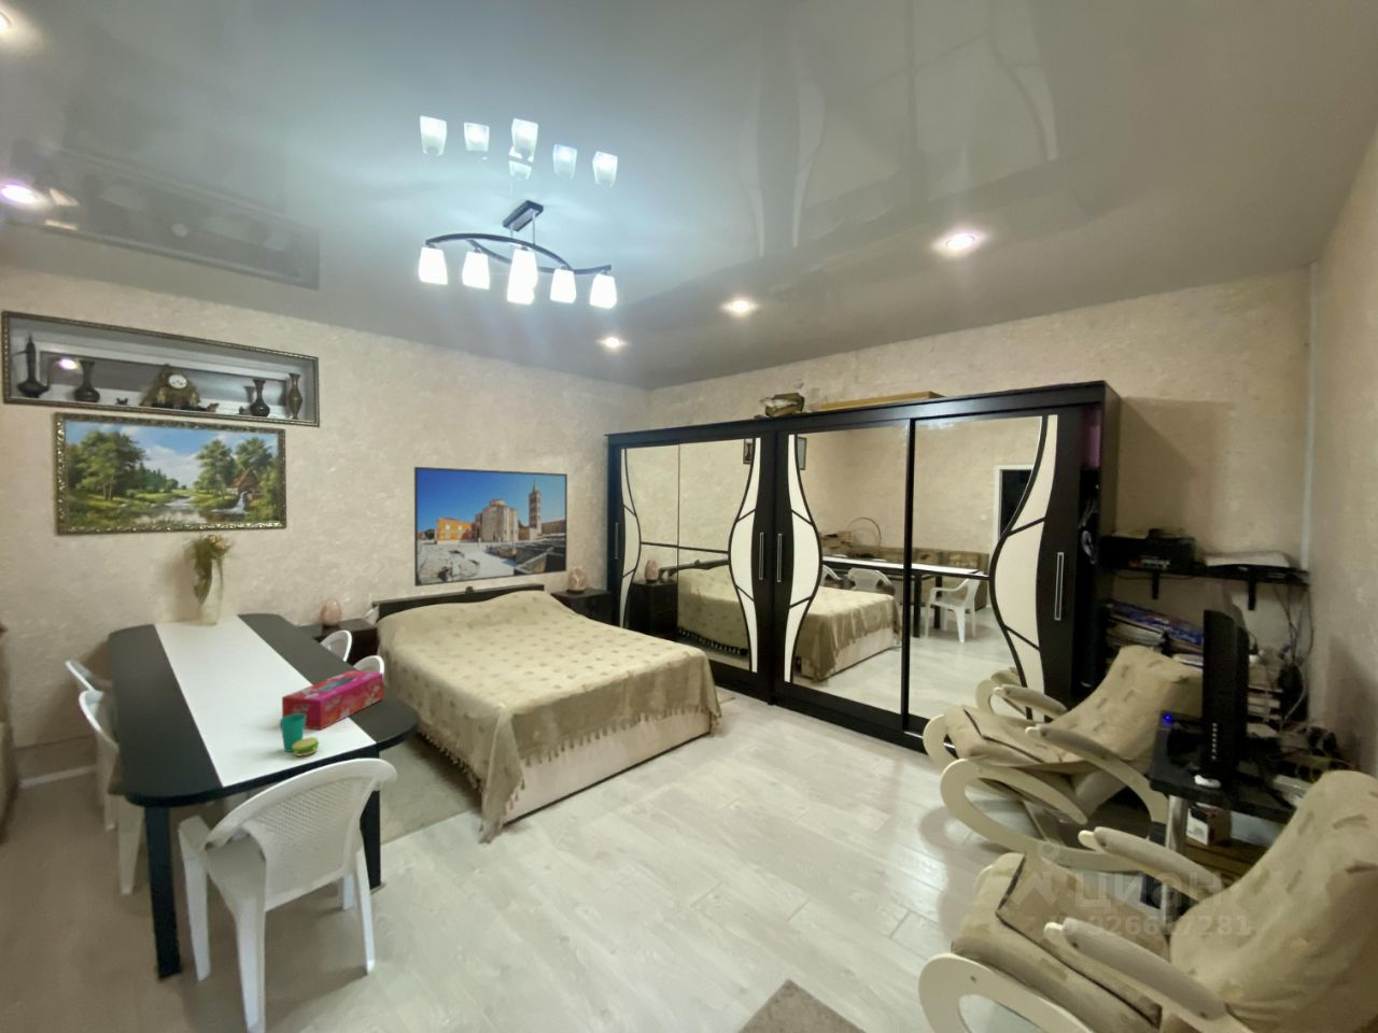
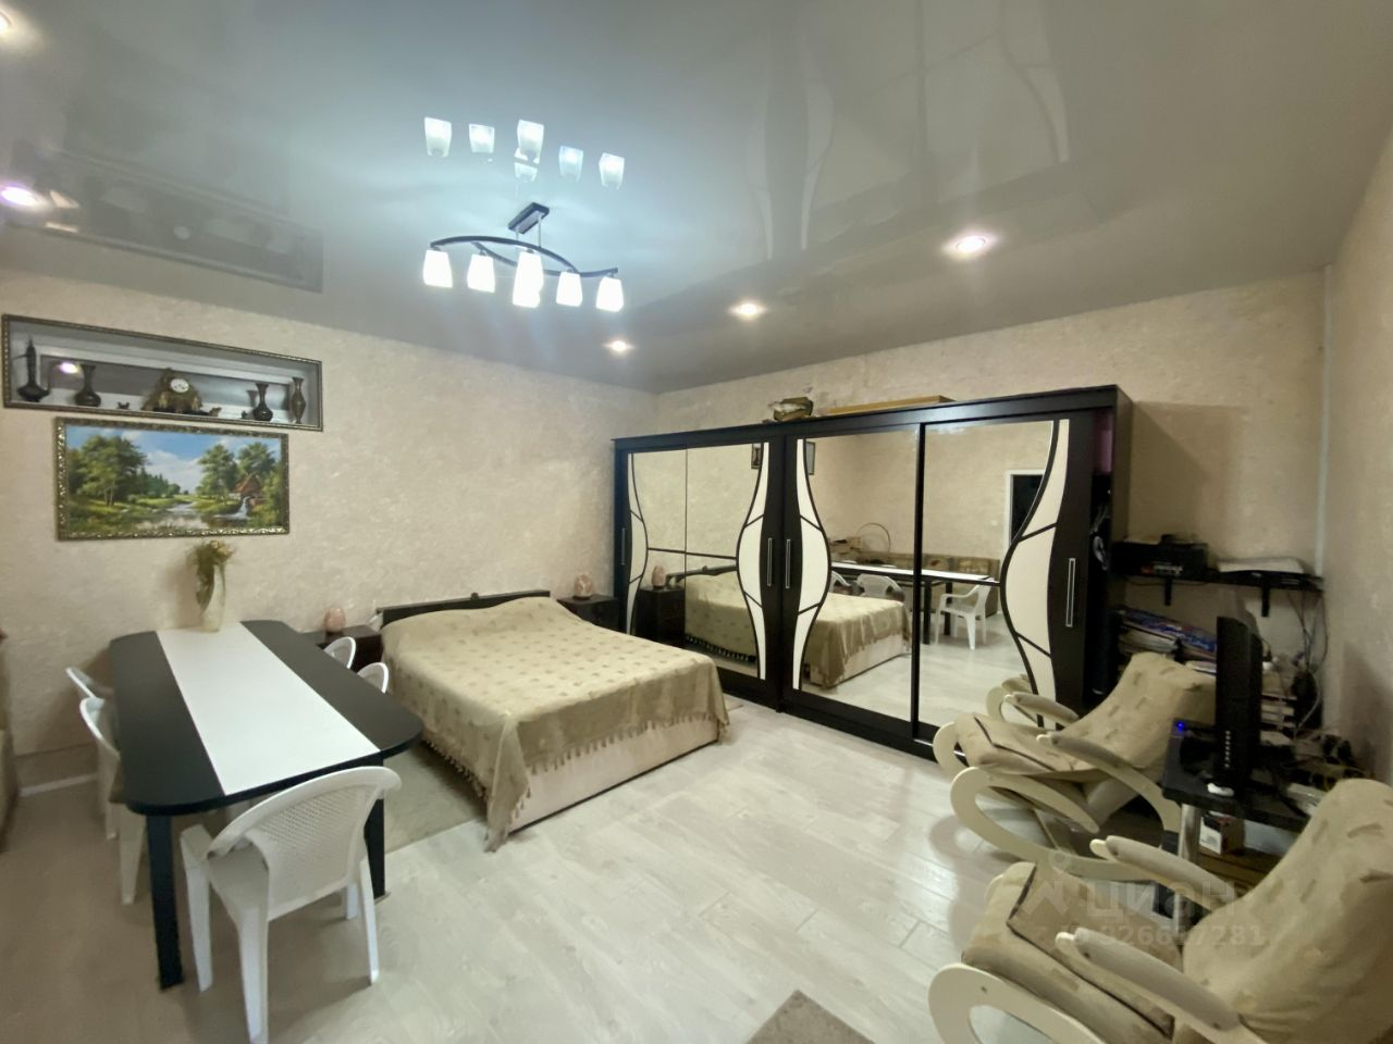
- cup [279,714,321,756]
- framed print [413,466,569,587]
- tissue box [281,669,384,730]
